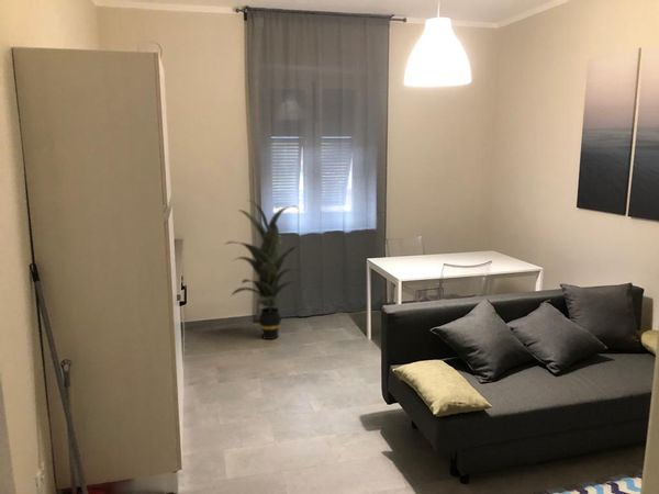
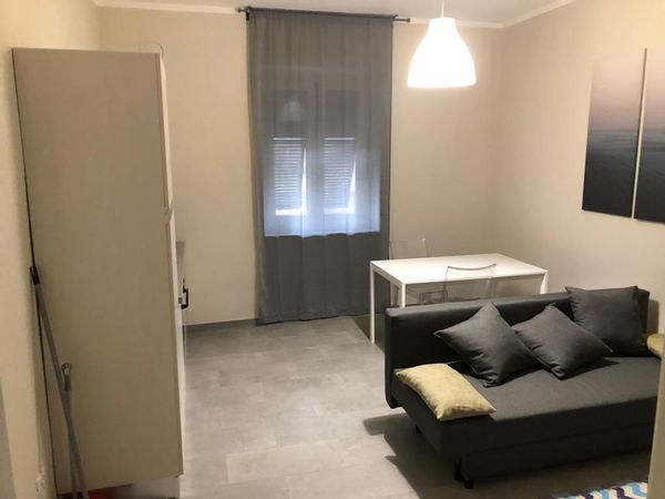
- indoor plant [223,199,309,340]
